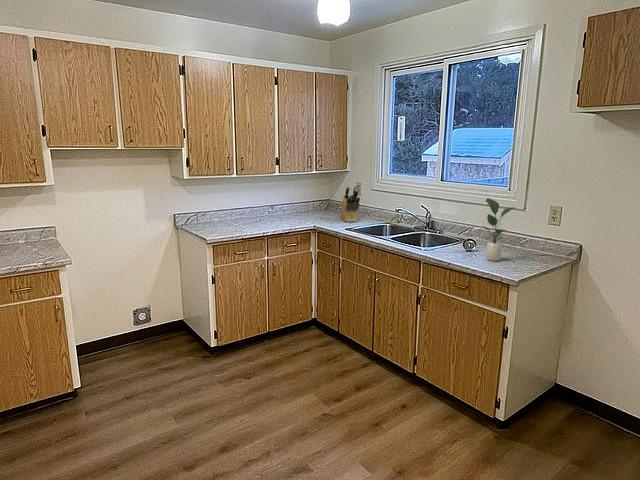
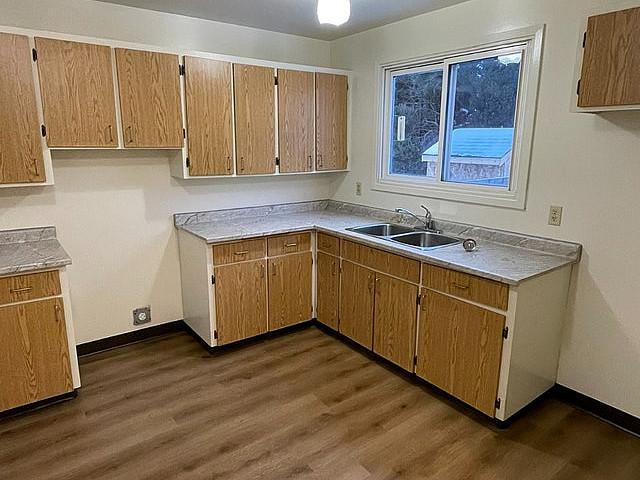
- potted plant [481,197,516,262]
- knife block [339,184,361,223]
